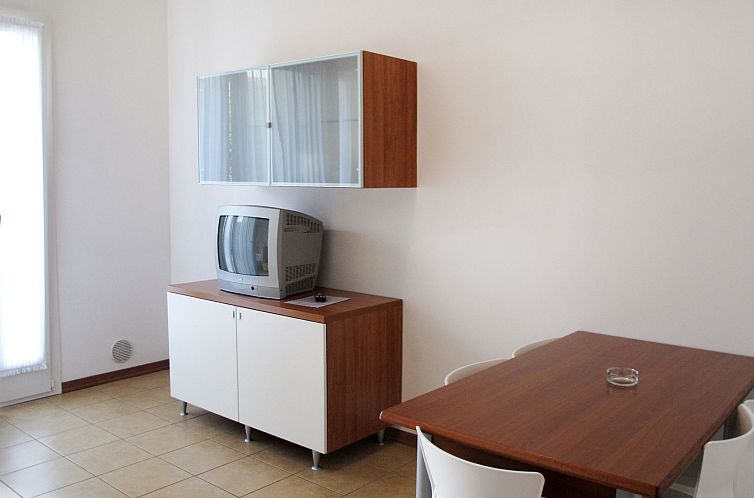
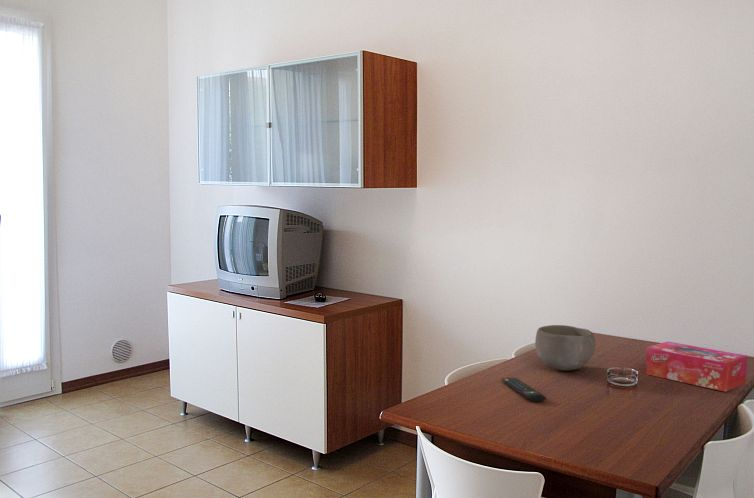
+ bowl [534,324,596,372]
+ tissue box [645,341,748,393]
+ remote control [501,377,547,403]
